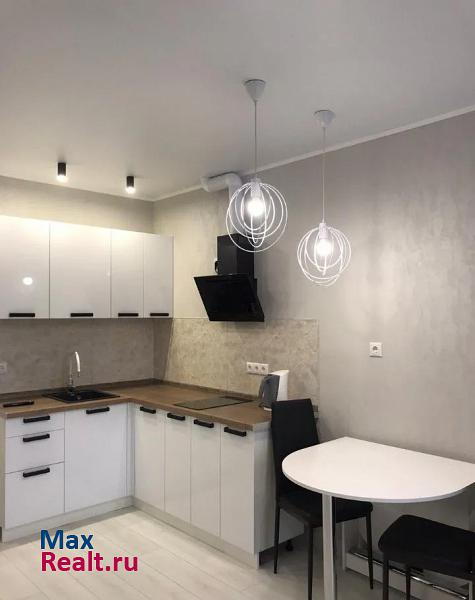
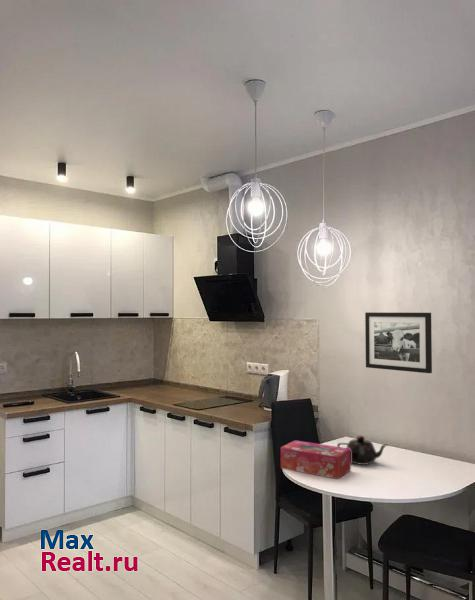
+ teapot [336,435,388,466]
+ tissue box [280,439,352,480]
+ picture frame [364,312,433,374]
